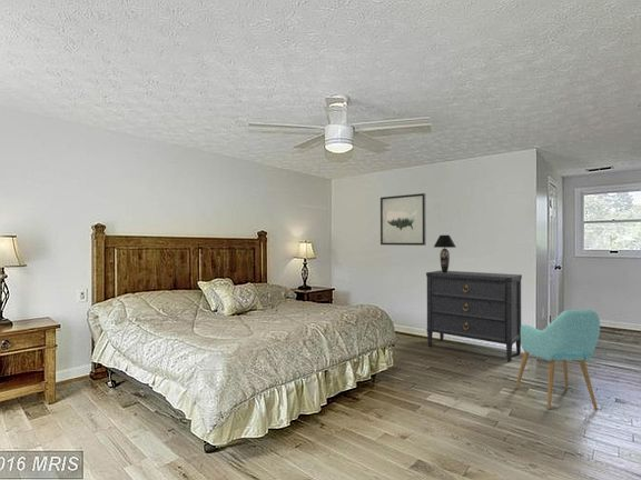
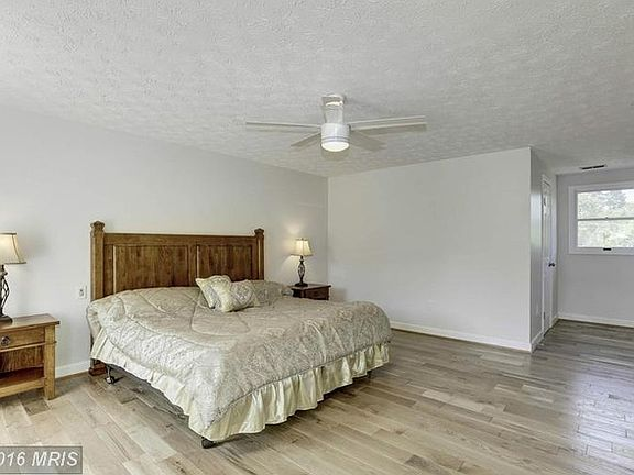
- table lamp [433,234,457,273]
- chair [514,309,601,411]
- wall art [379,192,427,247]
- dresser [425,270,523,363]
